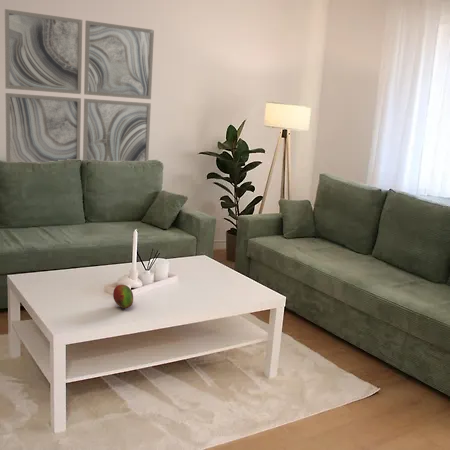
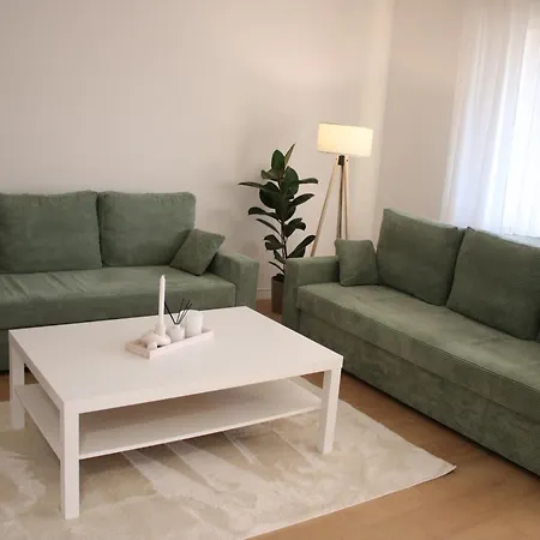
- wall art [4,8,155,163]
- fruit [112,284,134,309]
